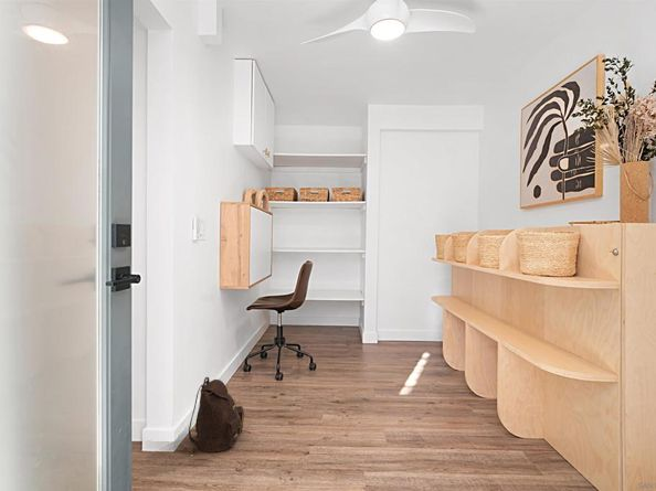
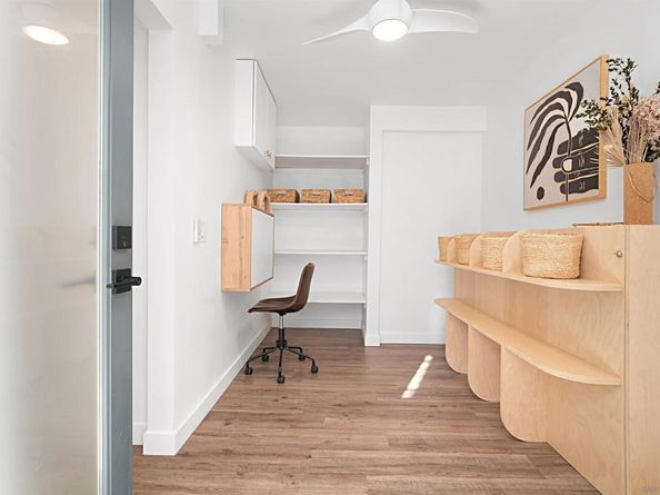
- backpack [188,376,245,453]
